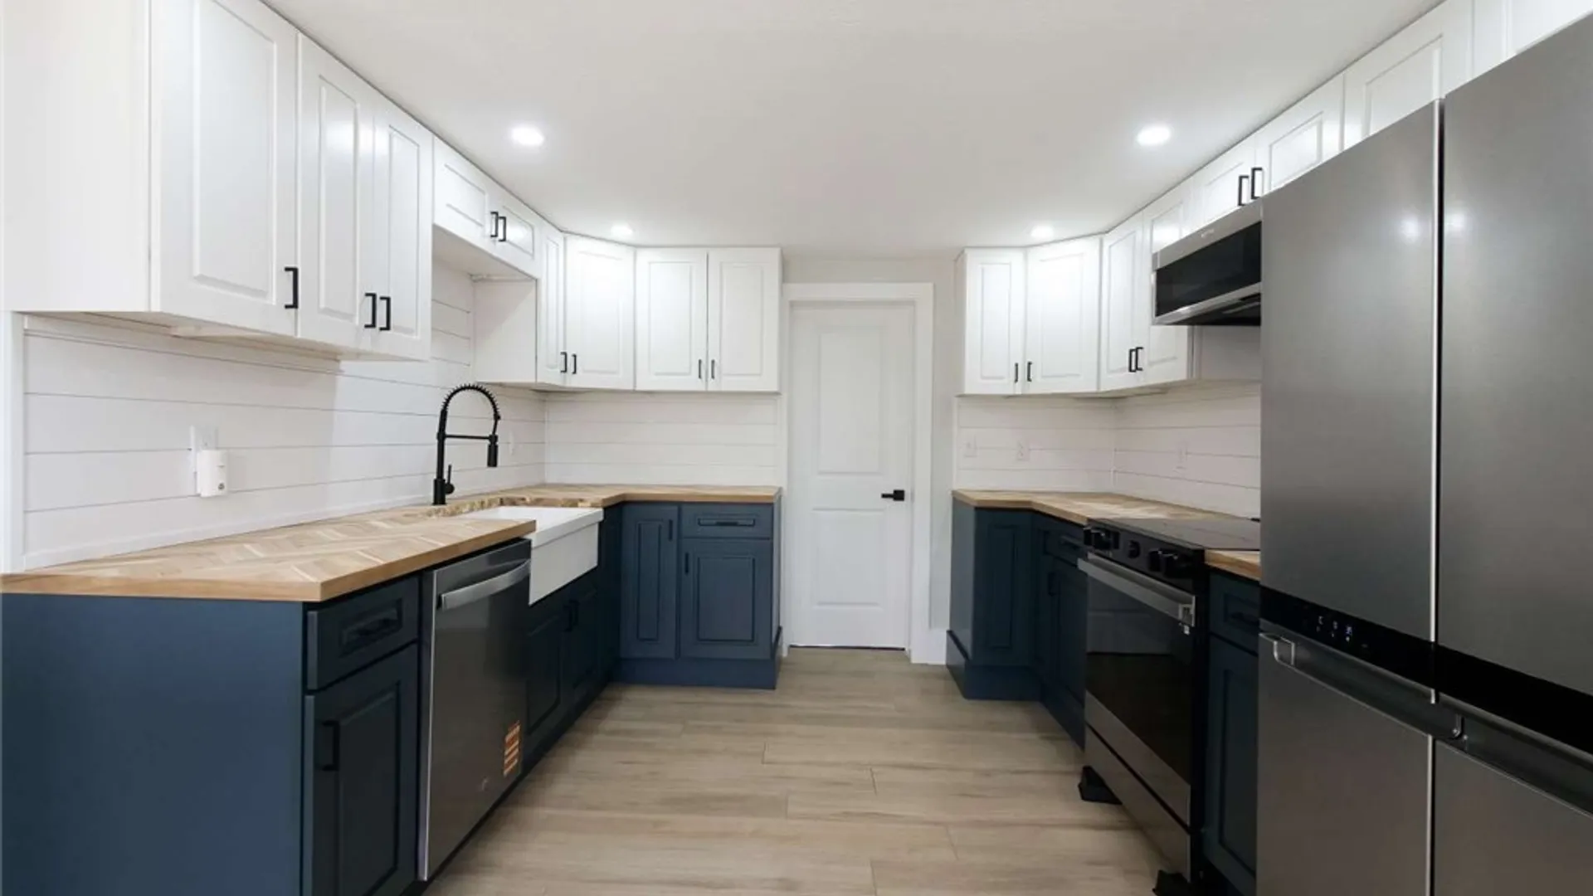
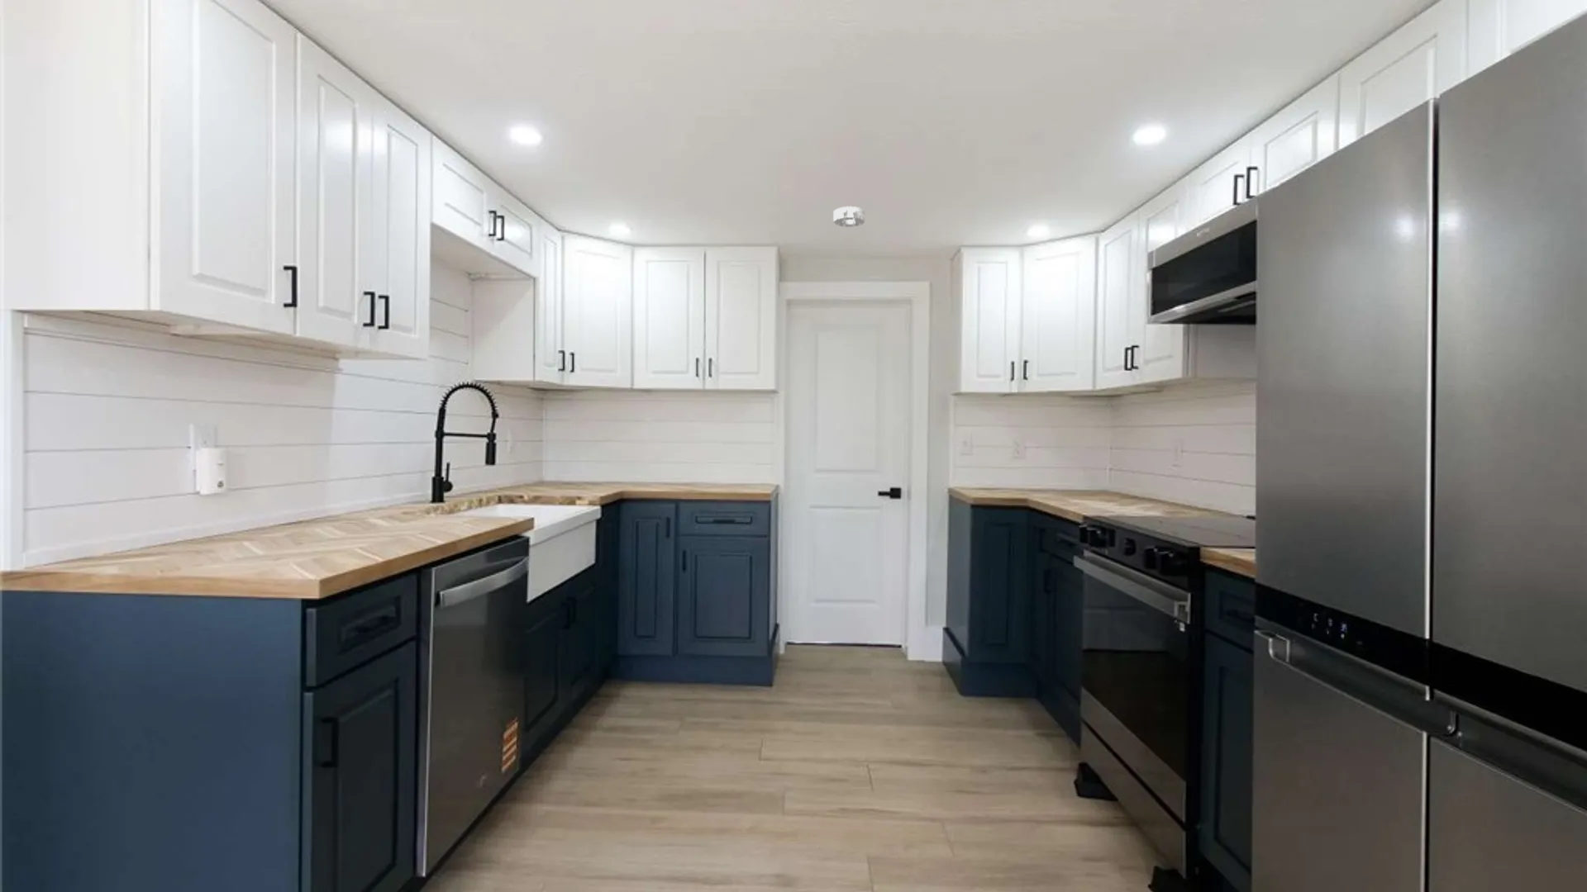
+ smoke detector [833,206,865,228]
